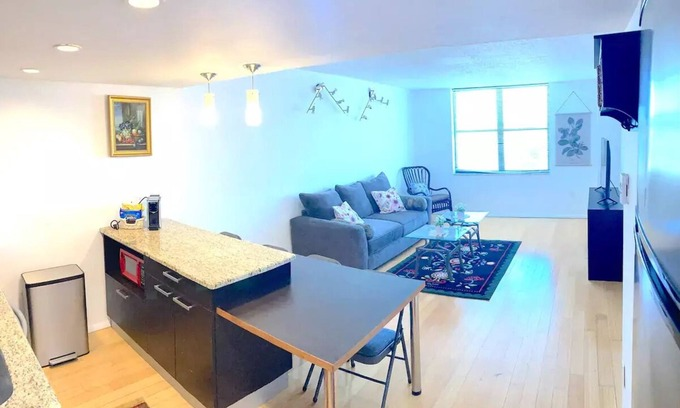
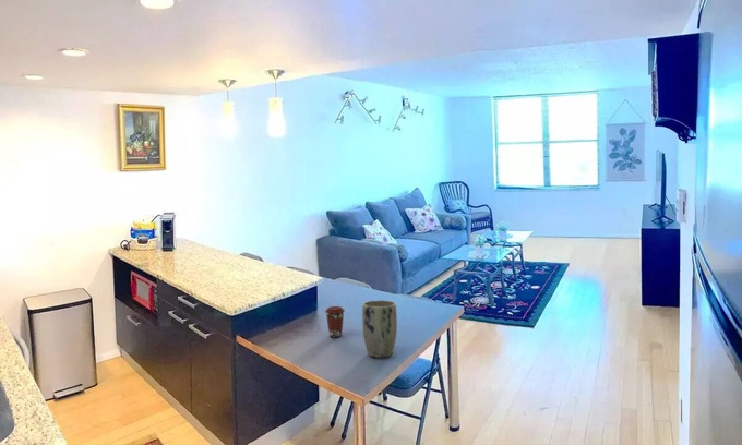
+ coffee cup [324,305,346,338]
+ plant pot [361,299,398,359]
